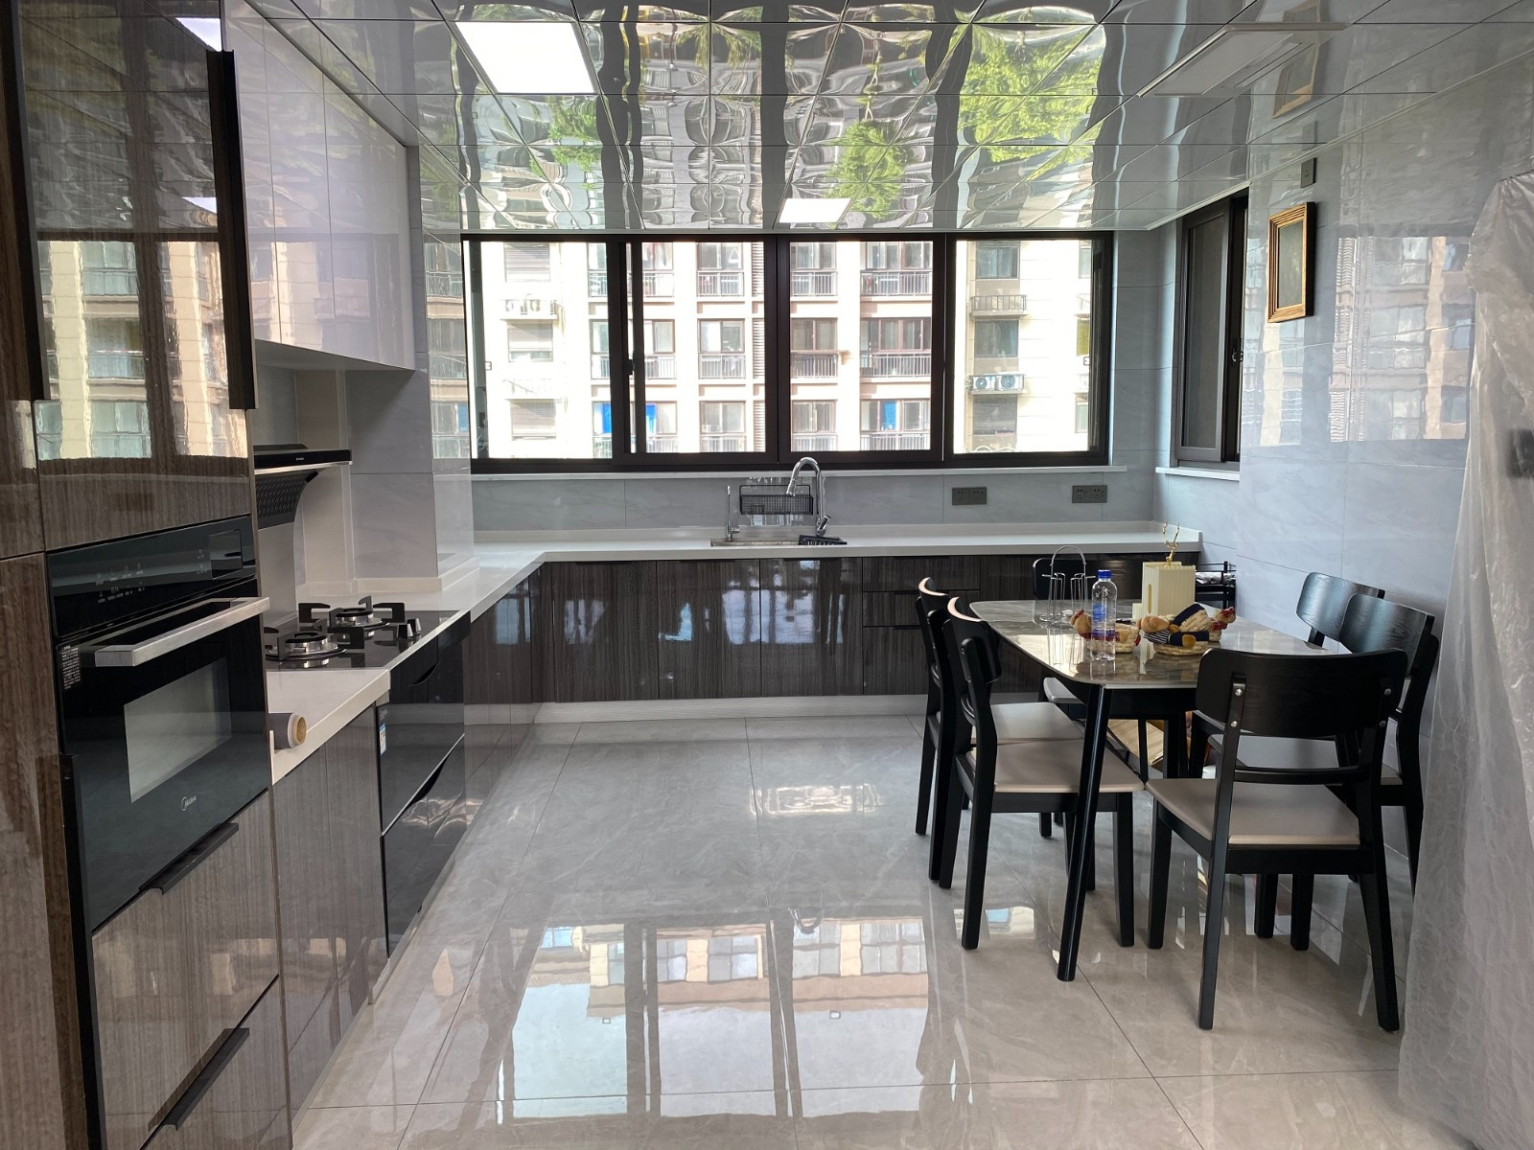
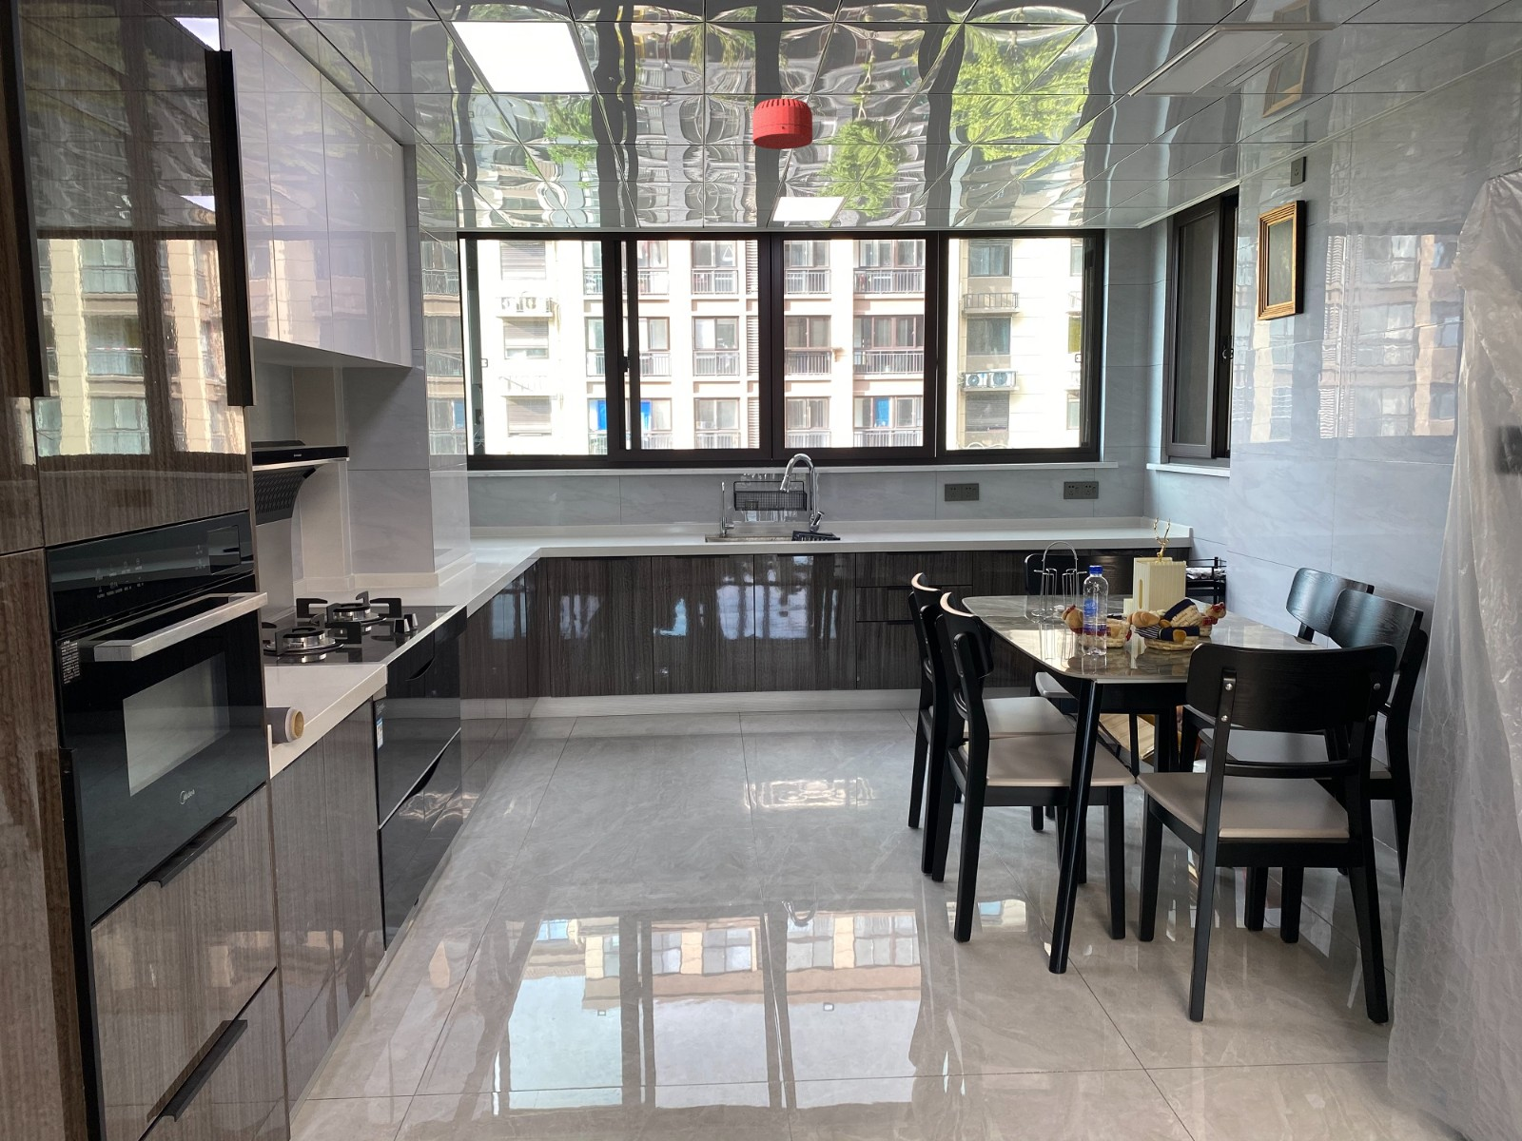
+ smoke detector [751,98,814,150]
